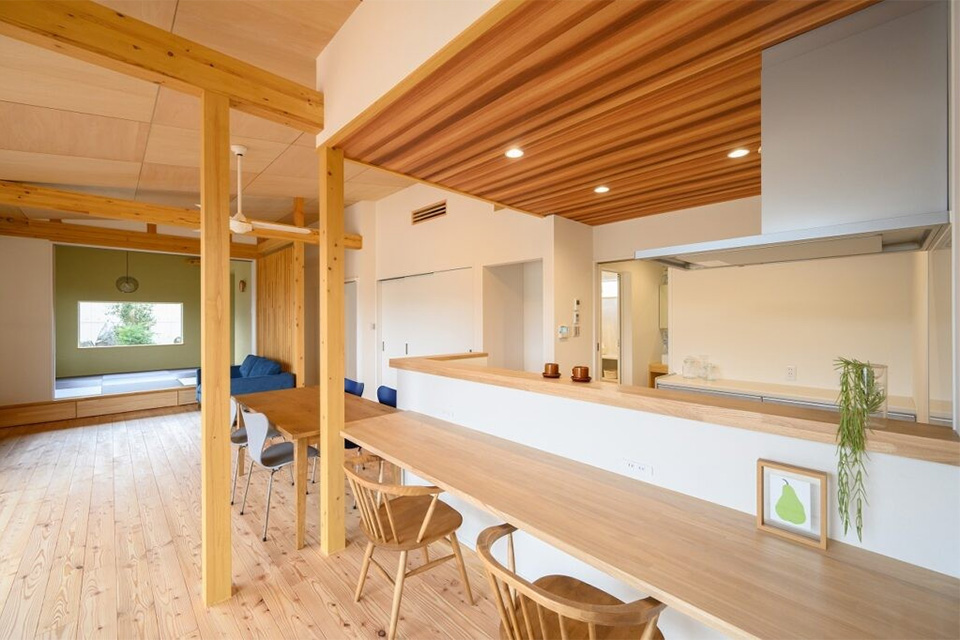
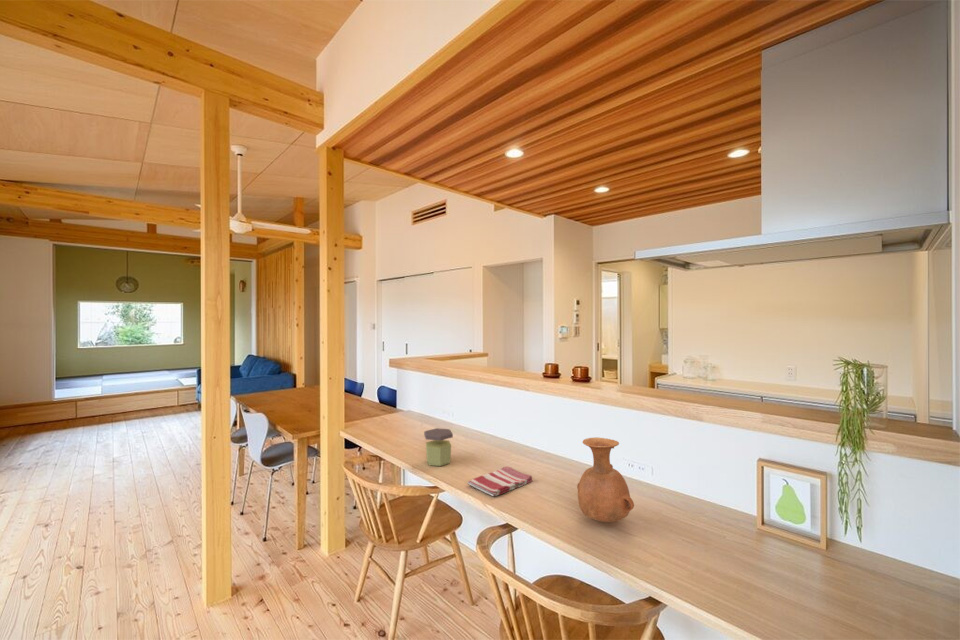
+ jar [423,427,454,467]
+ dish towel [467,465,534,498]
+ vase [576,436,635,524]
